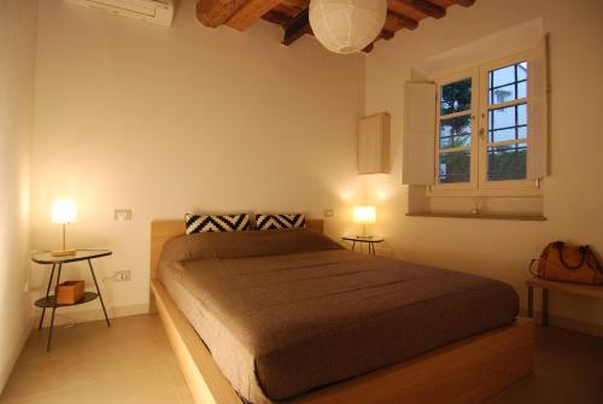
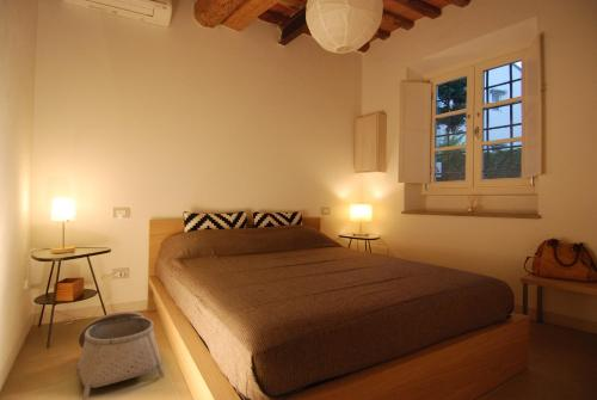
+ basket [75,310,166,400]
